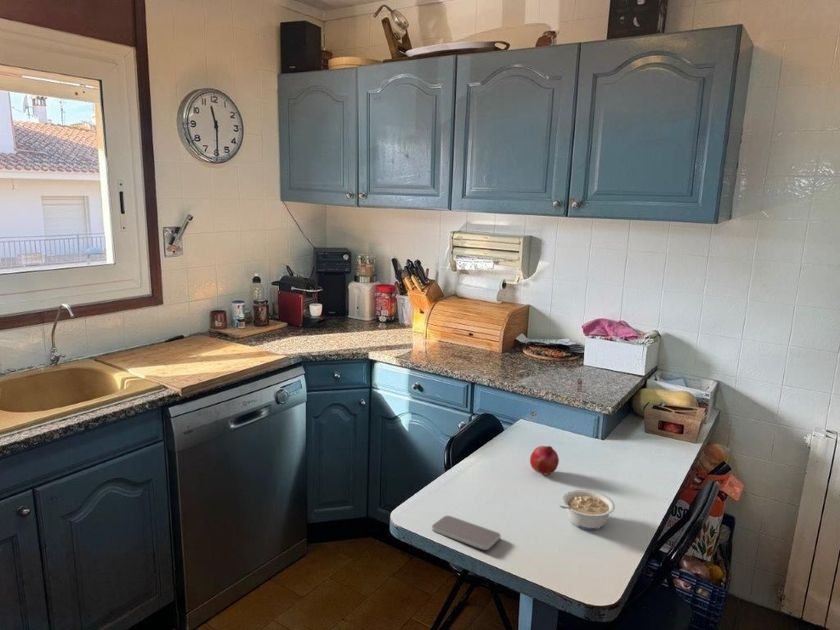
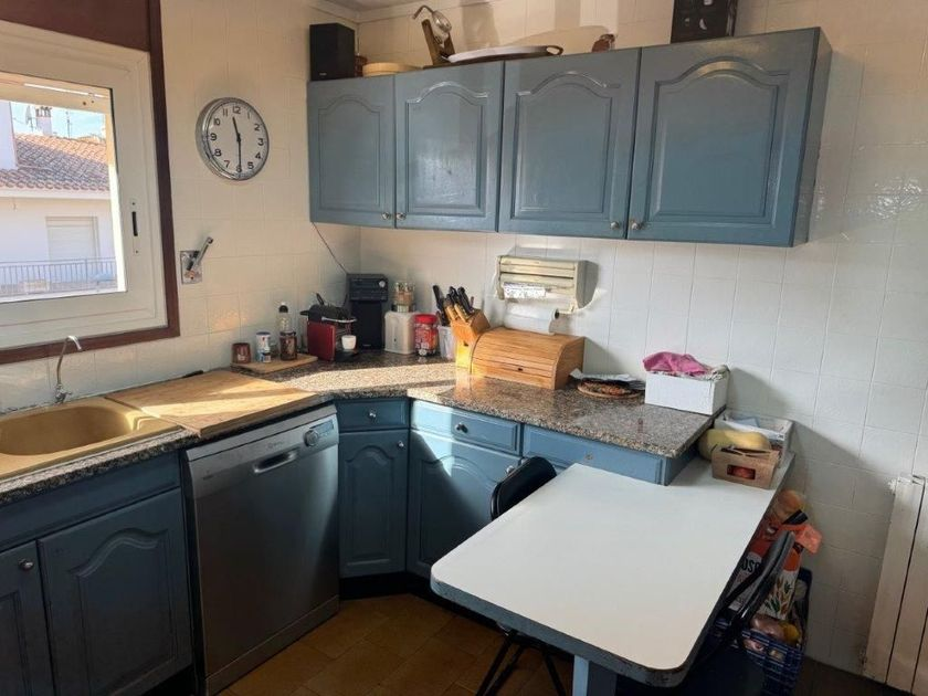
- smartphone [431,515,502,551]
- legume [559,489,616,531]
- fruit [529,445,560,476]
